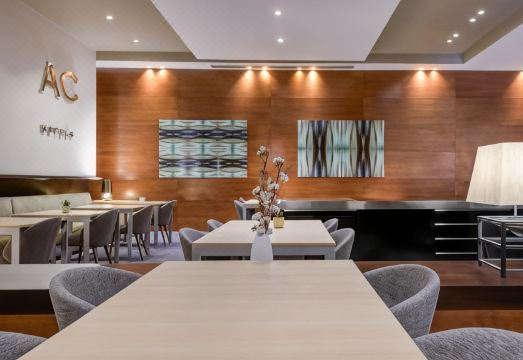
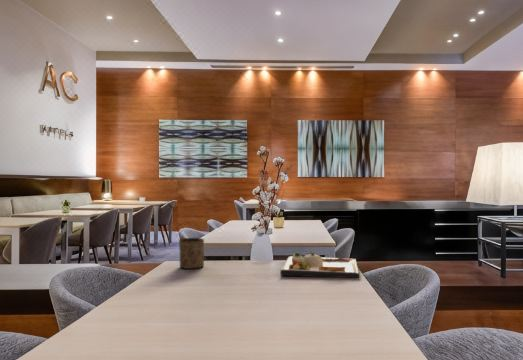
+ dinner plate [279,251,360,279]
+ cup [178,237,205,270]
